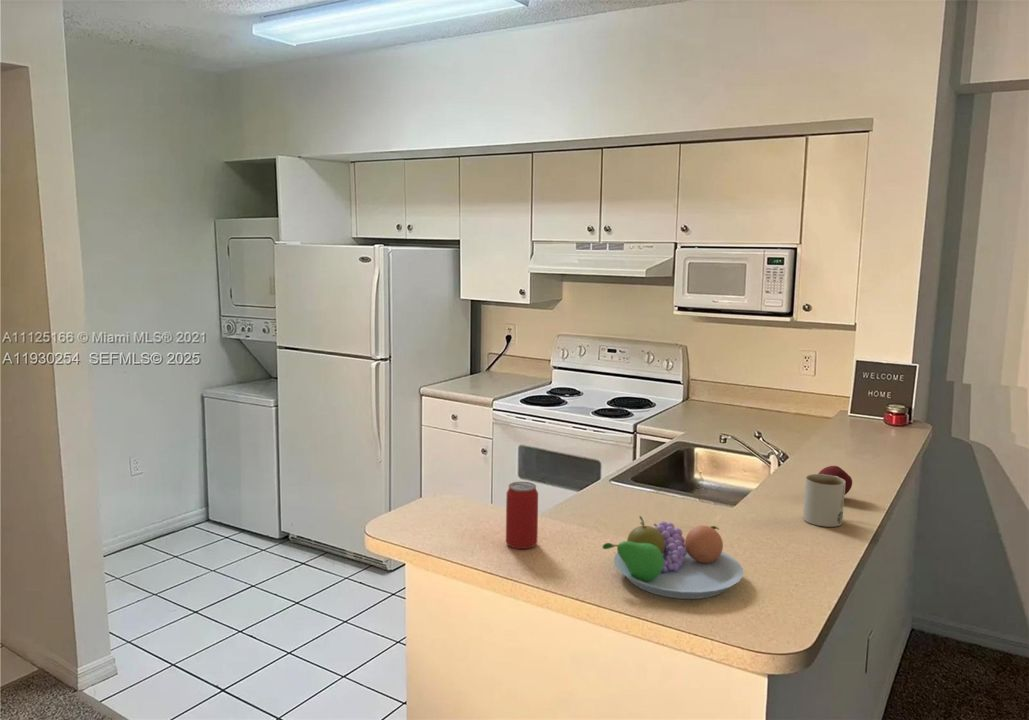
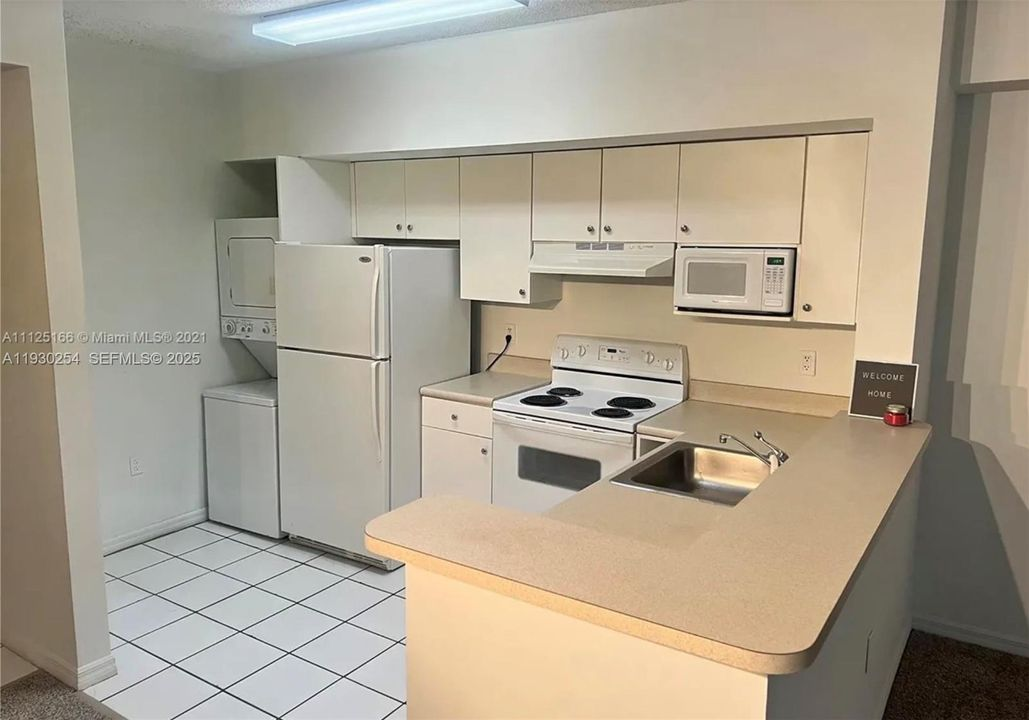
- beverage can [505,481,539,550]
- fruit bowl [602,515,744,600]
- apple [817,465,853,496]
- mug [802,473,845,528]
